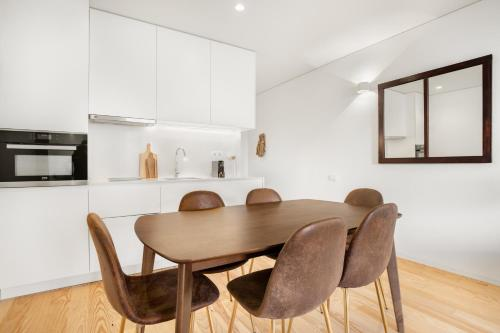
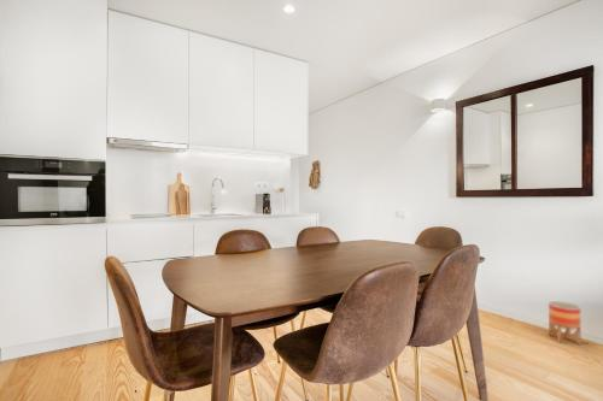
+ planter [548,300,582,346]
